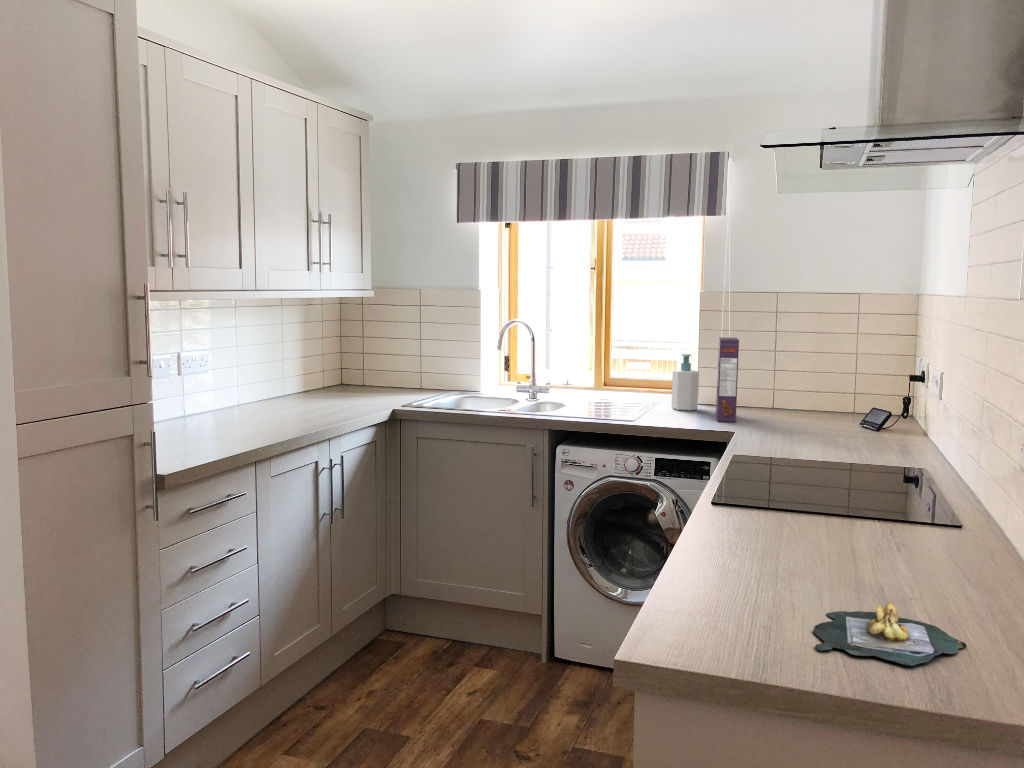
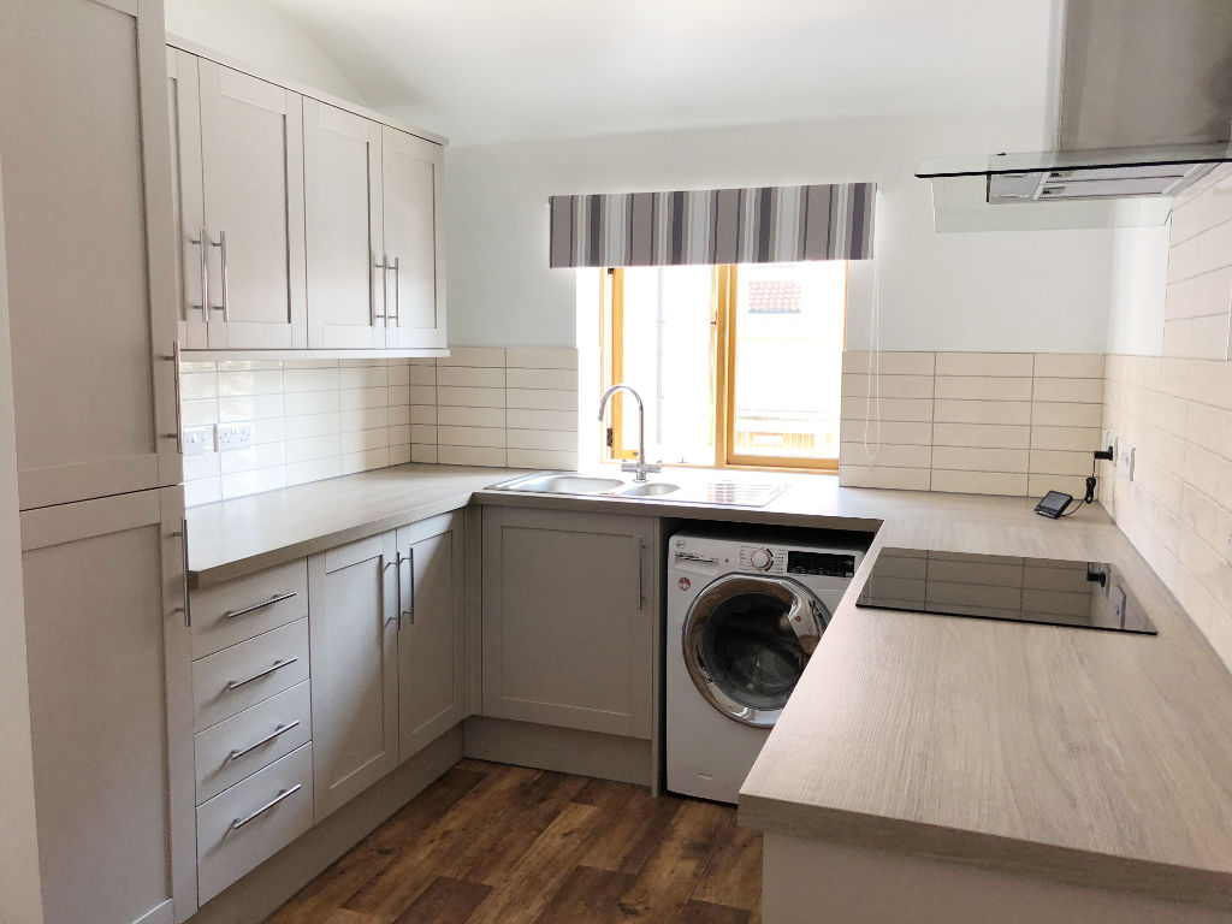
- cereal box [715,336,740,423]
- soap bottle [671,353,700,411]
- banana bunch [812,601,967,667]
